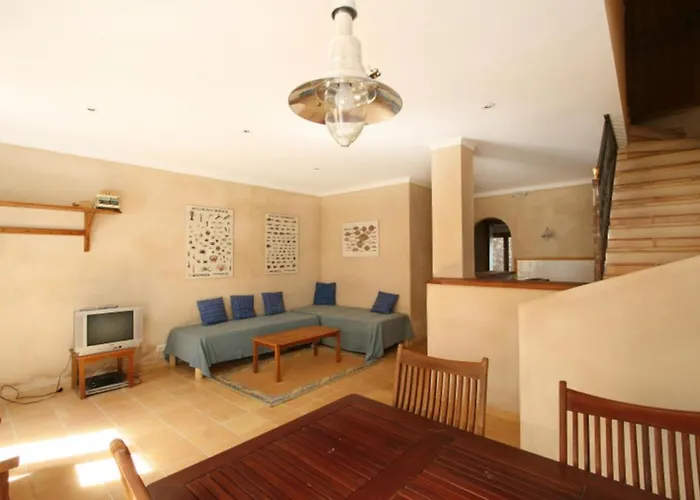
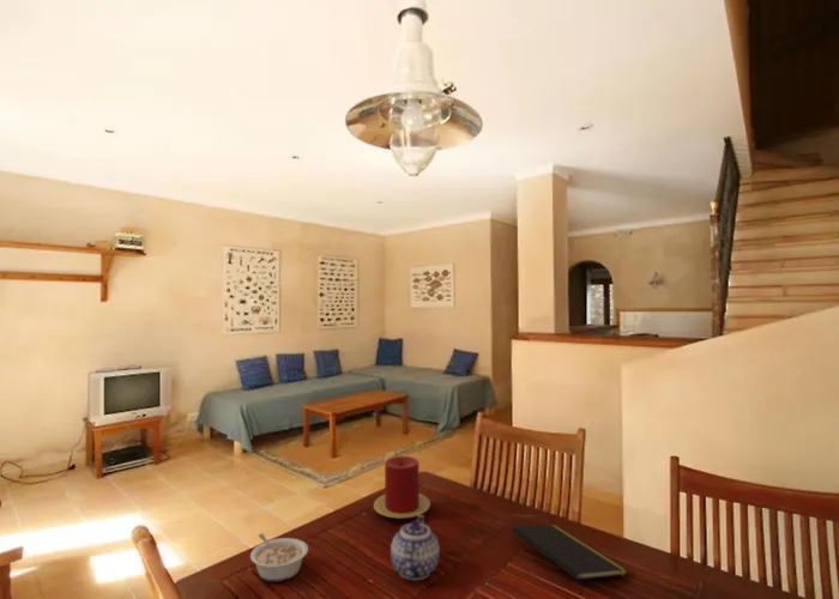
+ notepad [511,524,628,598]
+ candle [373,455,431,520]
+ teapot [390,514,441,581]
+ legume [249,532,309,582]
